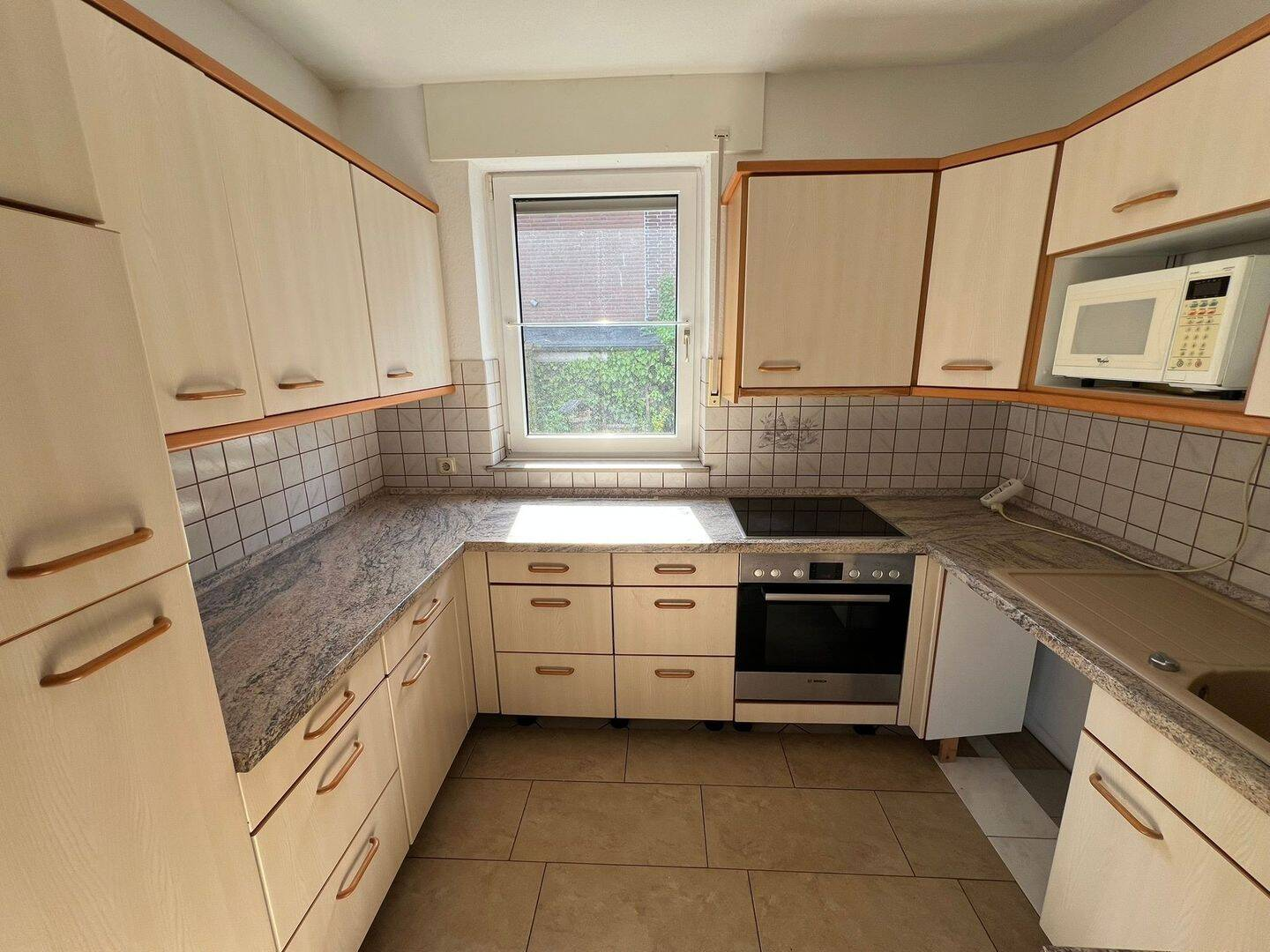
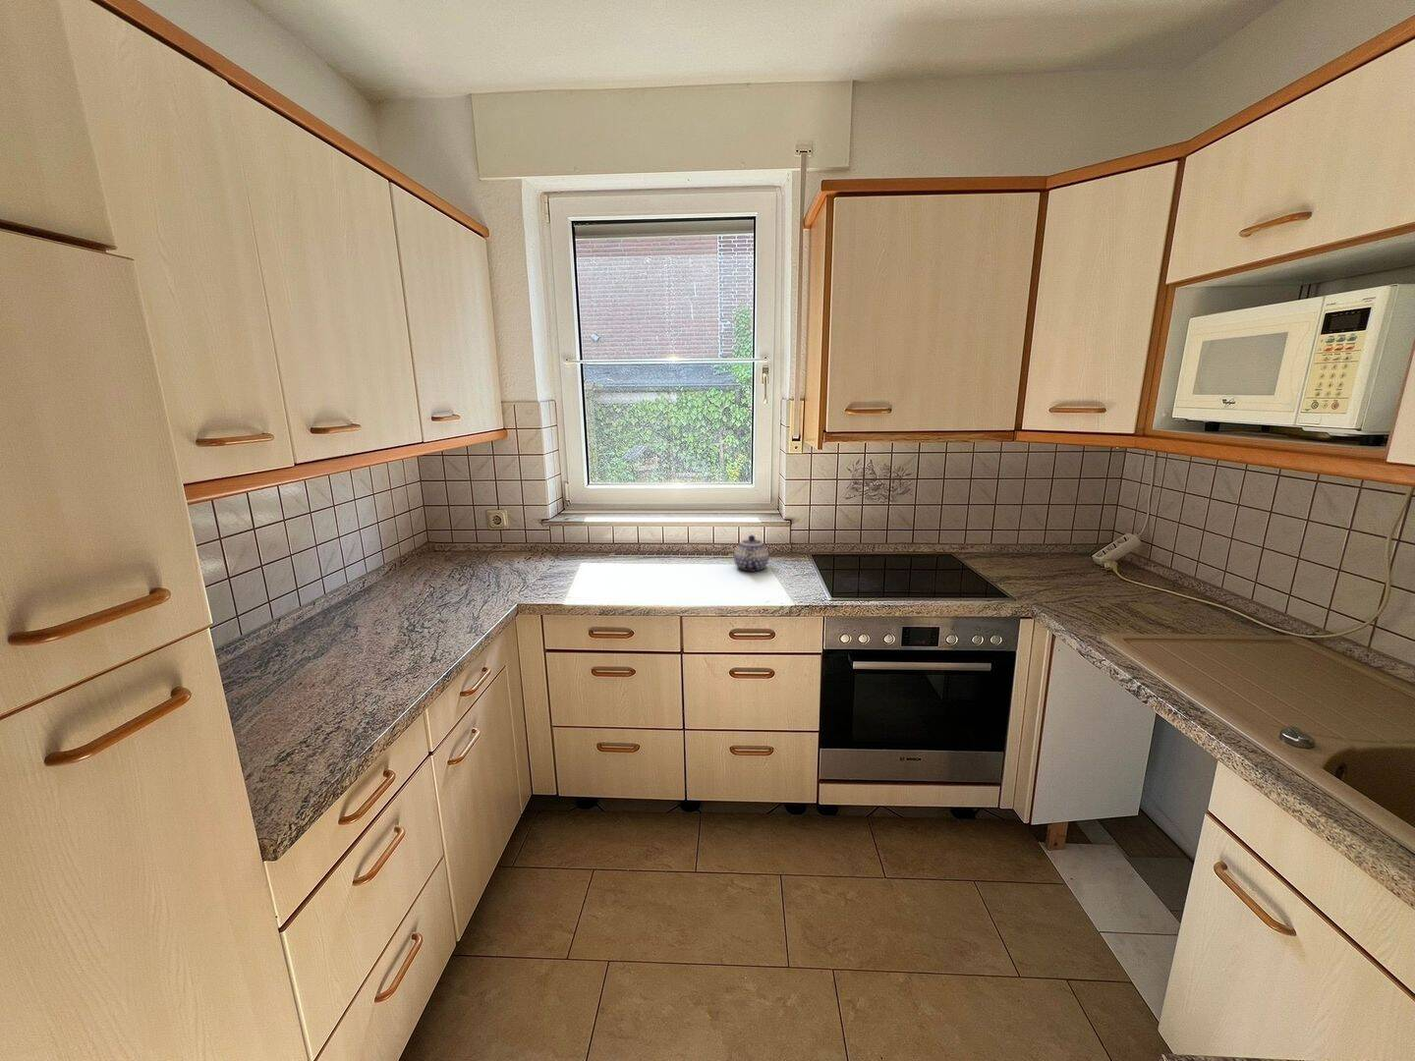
+ teapot [733,535,770,573]
